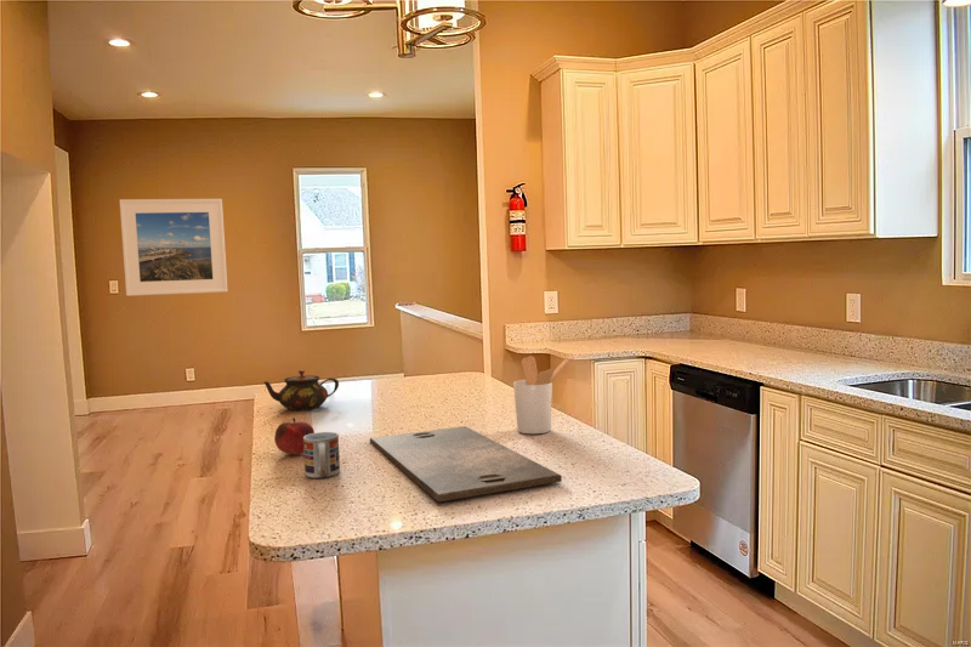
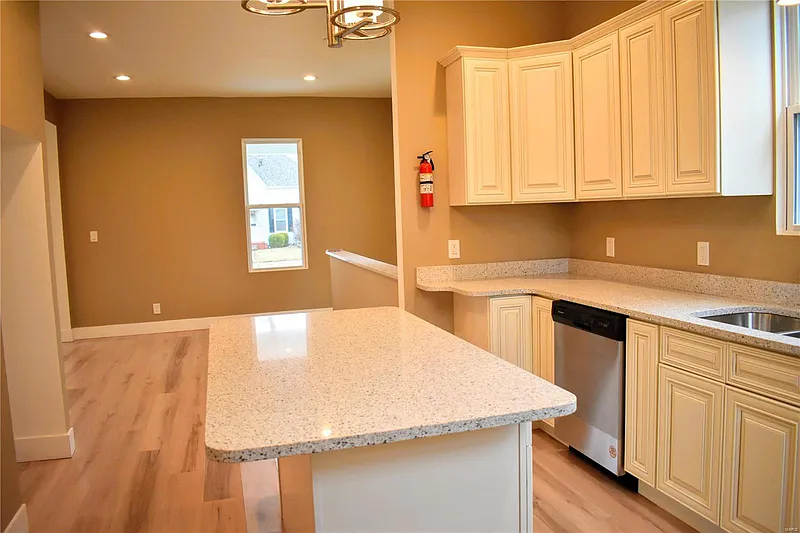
- cup [303,431,341,479]
- cutting board [369,425,563,503]
- teapot [263,369,340,412]
- utensil holder [512,354,570,435]
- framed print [119,198,229,297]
- fruit [273,416,316,456]
